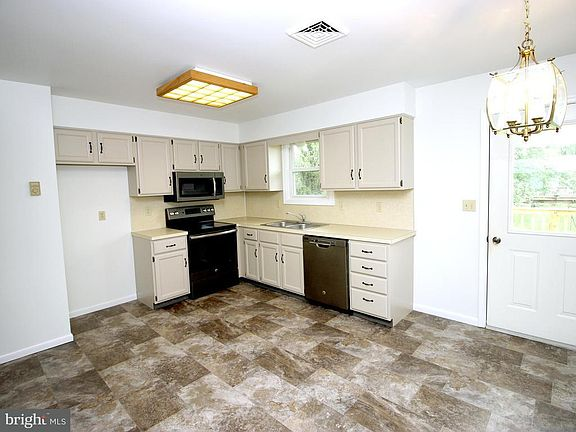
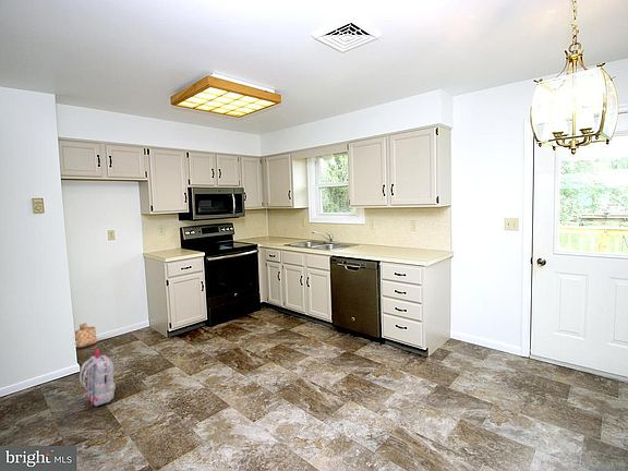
+ basket [74,322,98,349]
+ backpack [78,348,117,407]
